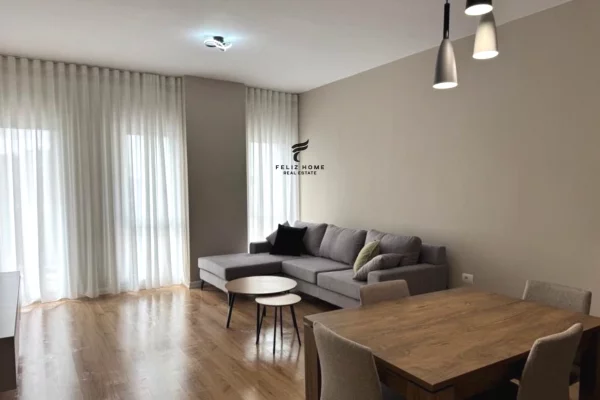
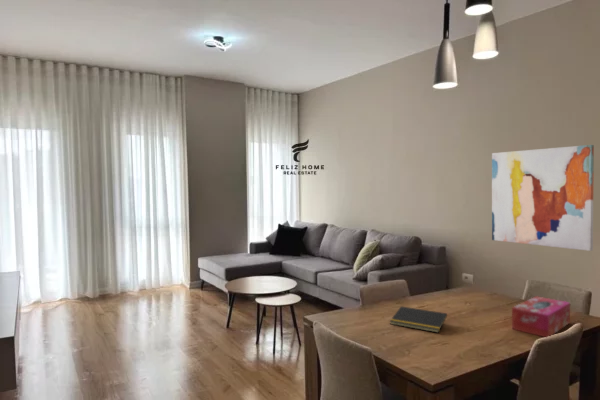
+ wall art [491,144,595,252]
+ tissue box [511,295,571,338]
+ notepad [389,305,448,334]
